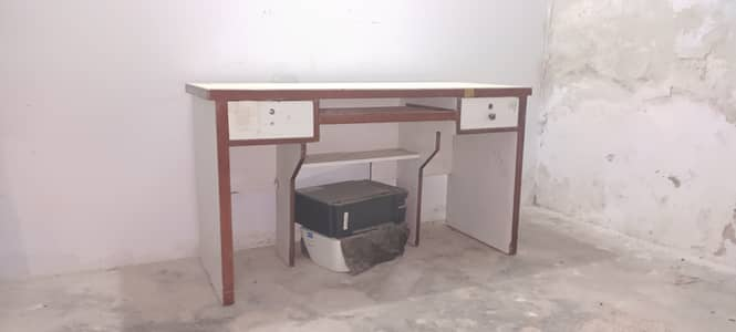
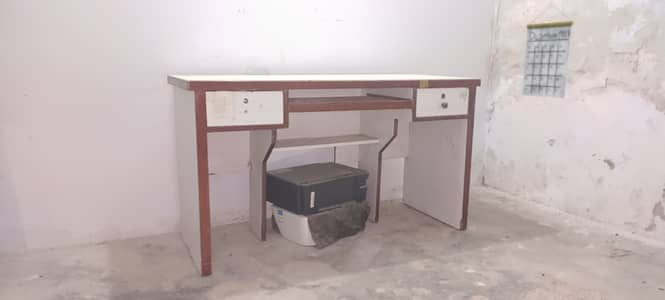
+ calendar [521,4,574,99]
